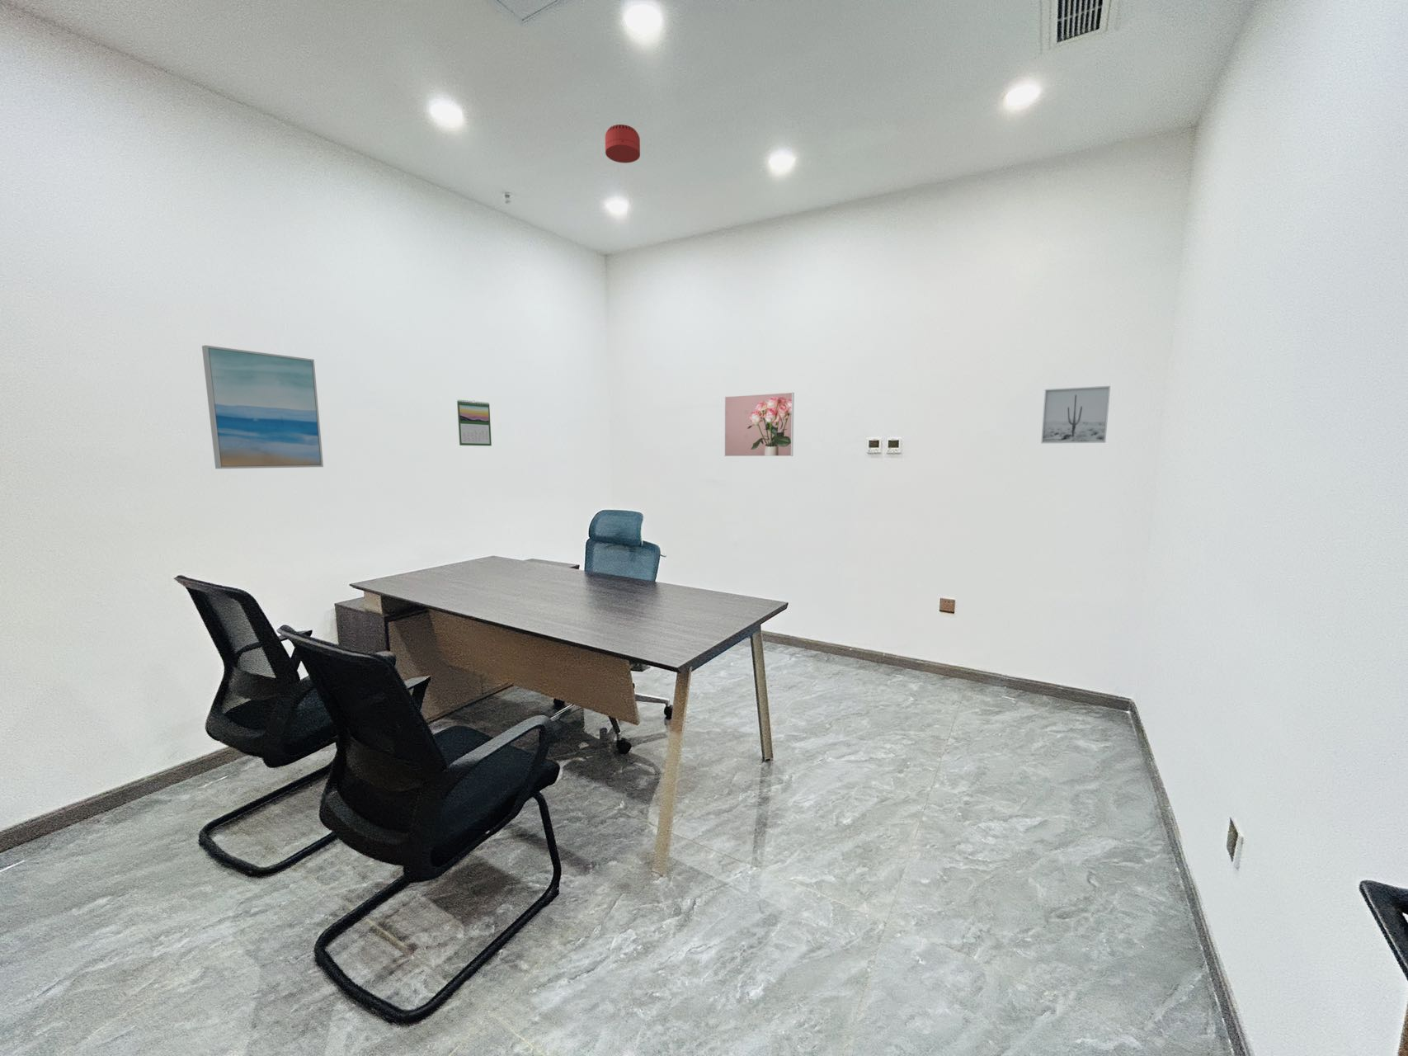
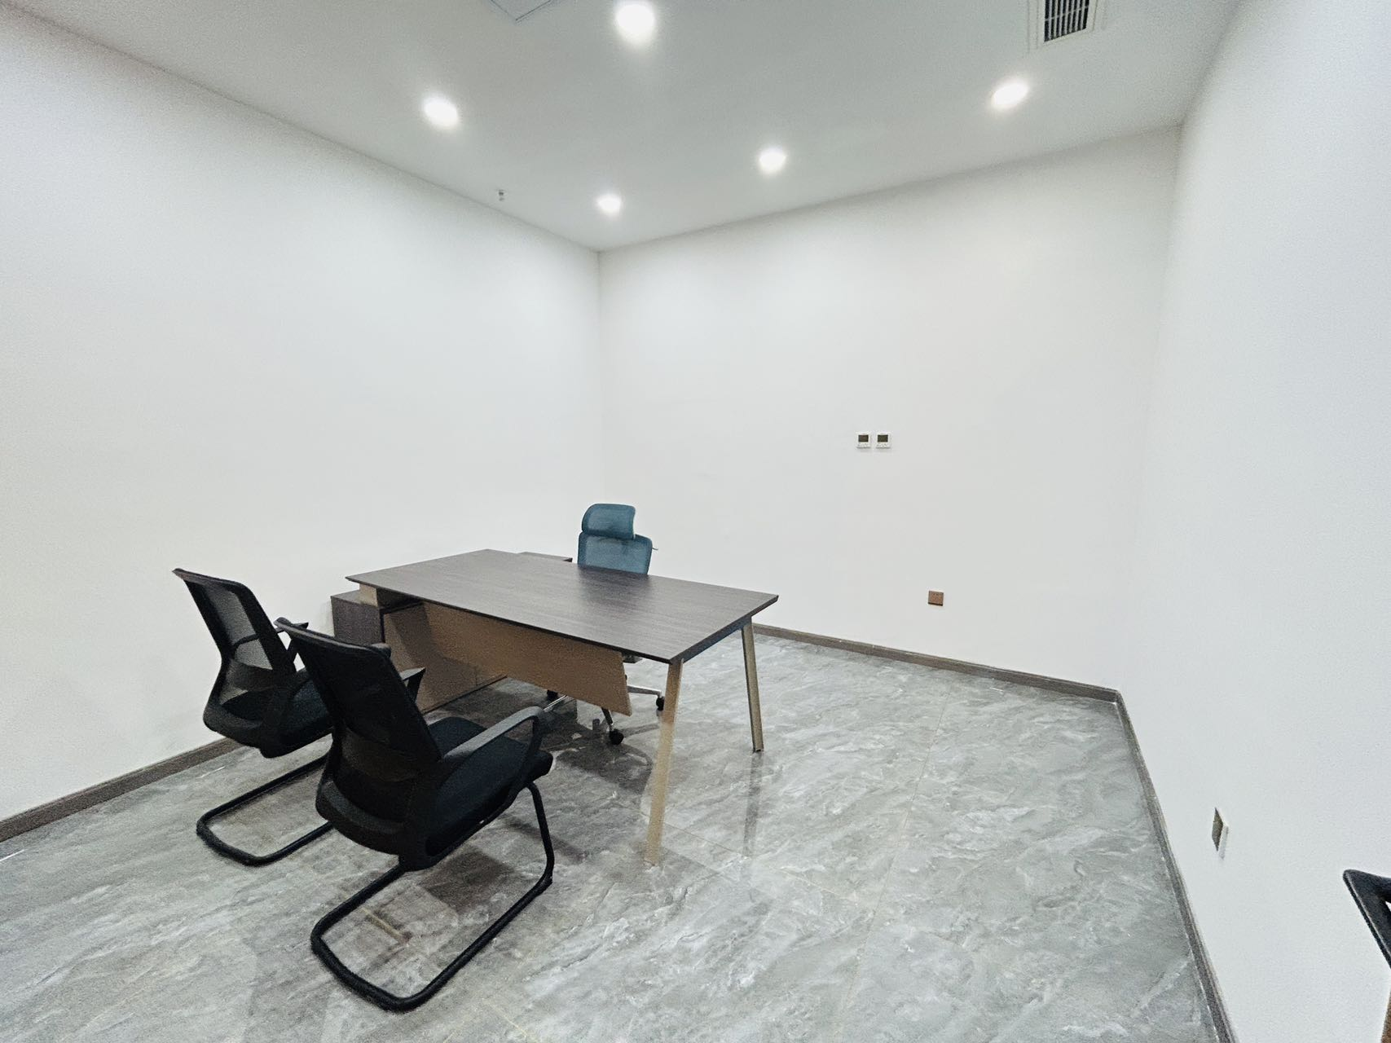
- wall art [1040,385,1111,444]
- wall art [202,345,324,469]
- smoke detector [604,124,641,164]
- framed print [723,392,795,457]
- calendar [456,399,492,446]
